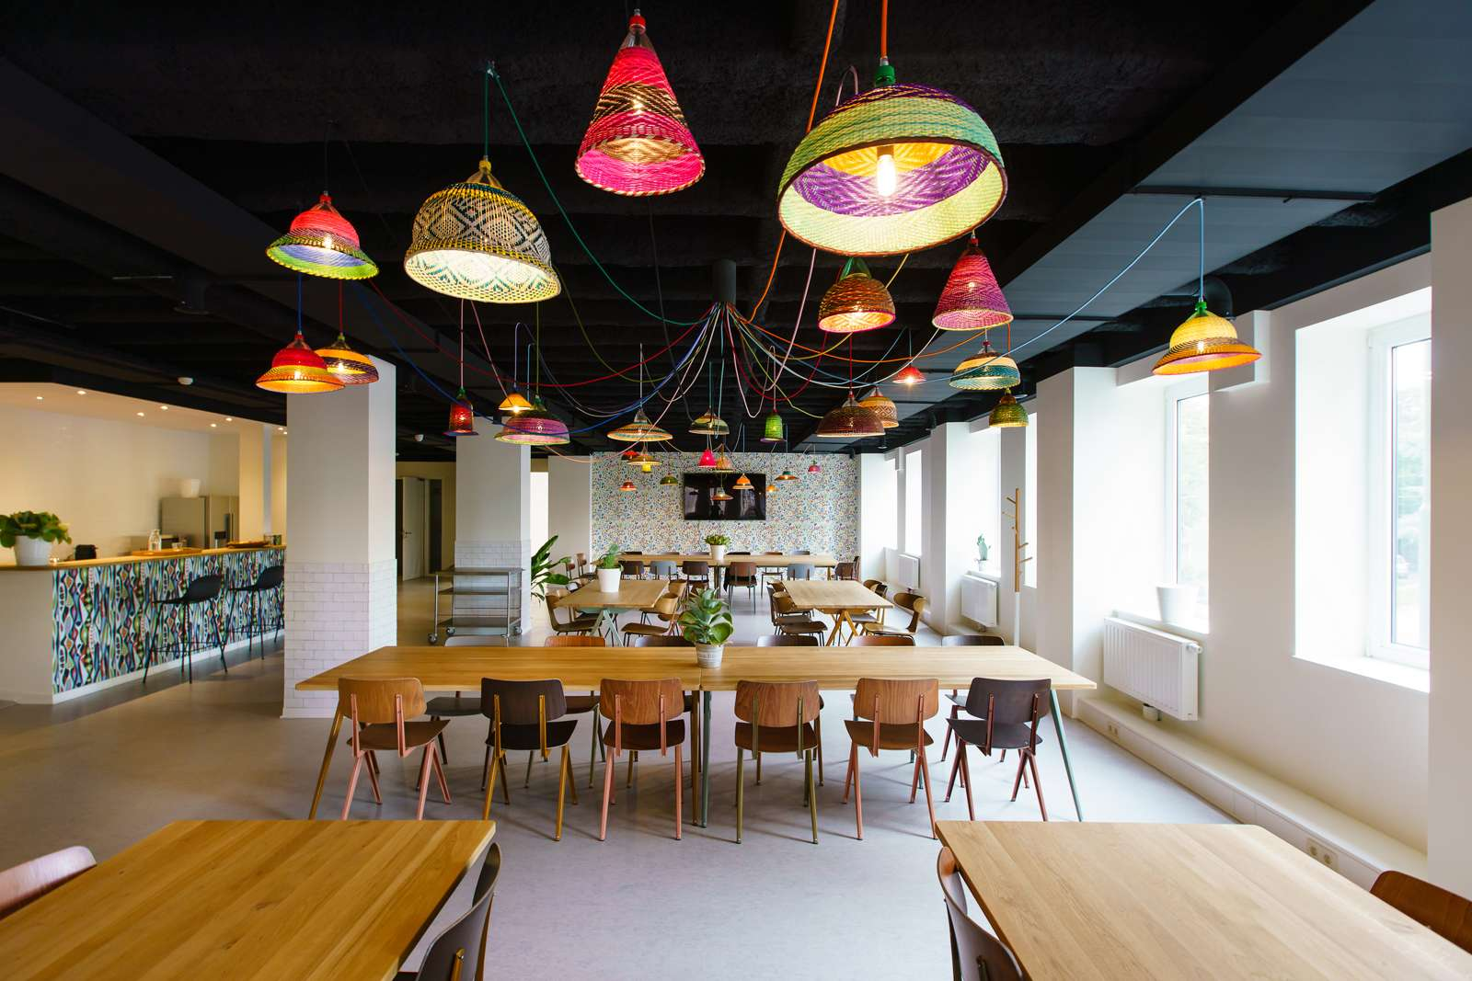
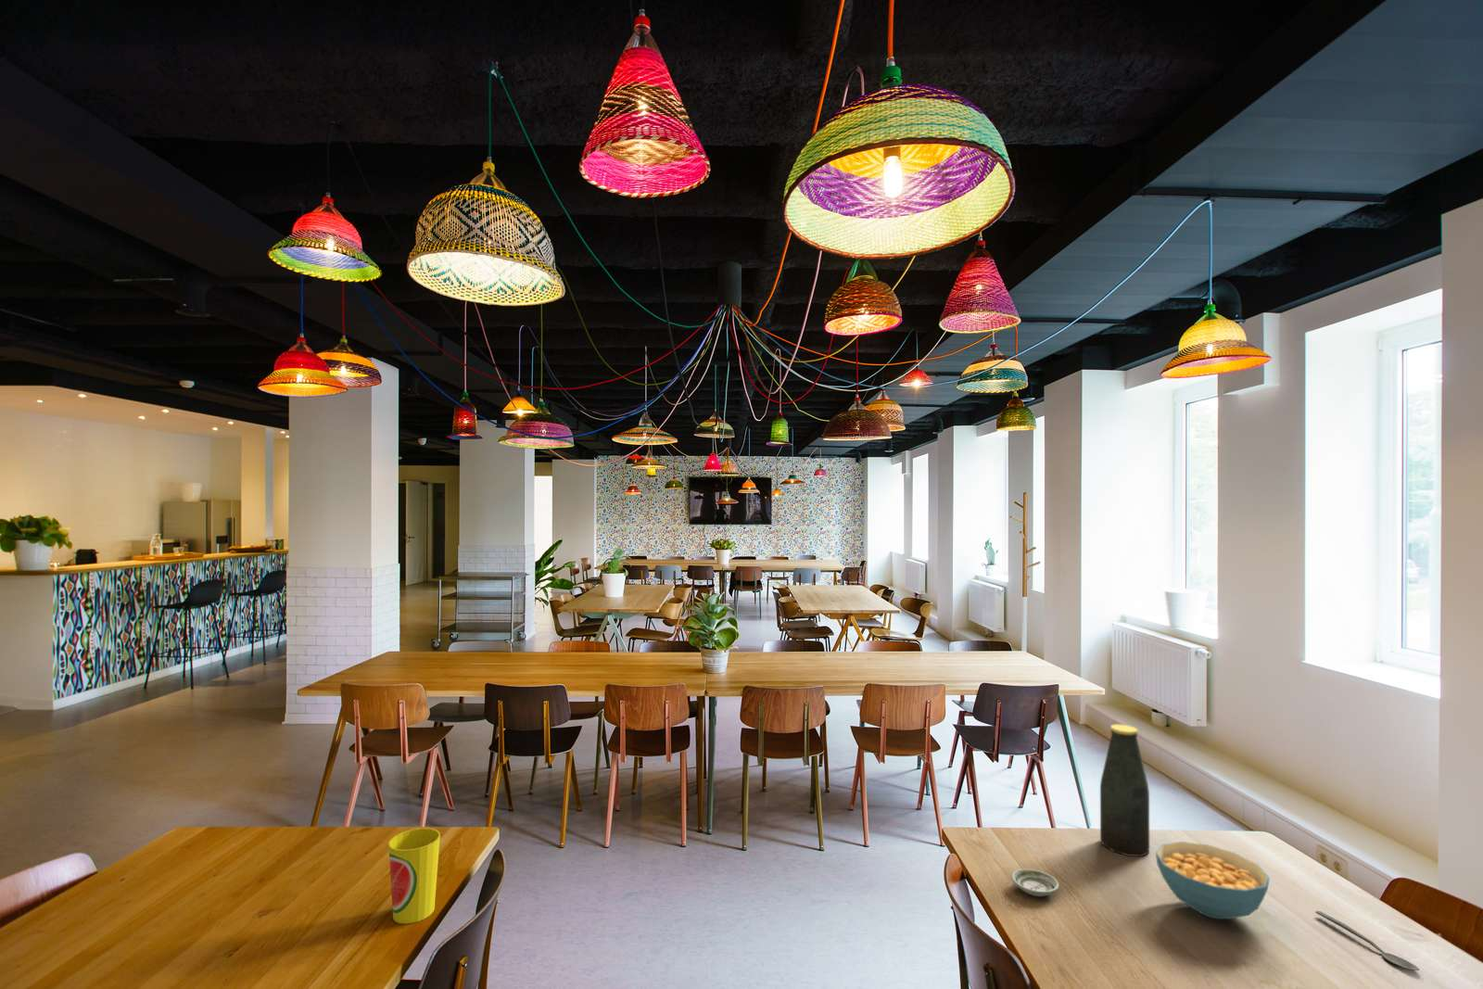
+ bottle [1099,724,1150,858]
+ cereal bowl [1155,841,1271,921]
+ cup [387,827,441,925]
+ saucer [1011,868,1059,897]
+ spoon [1314,911,1420,971]
